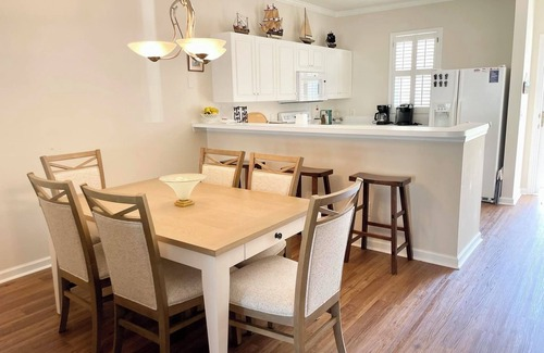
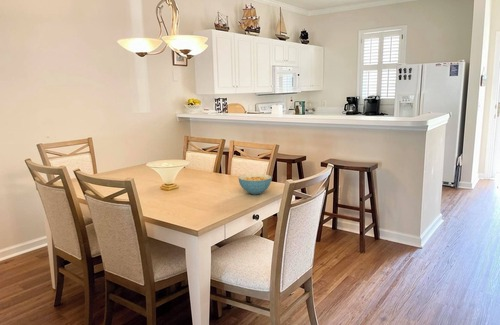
+ cereal bowl [238,173,273,195]
